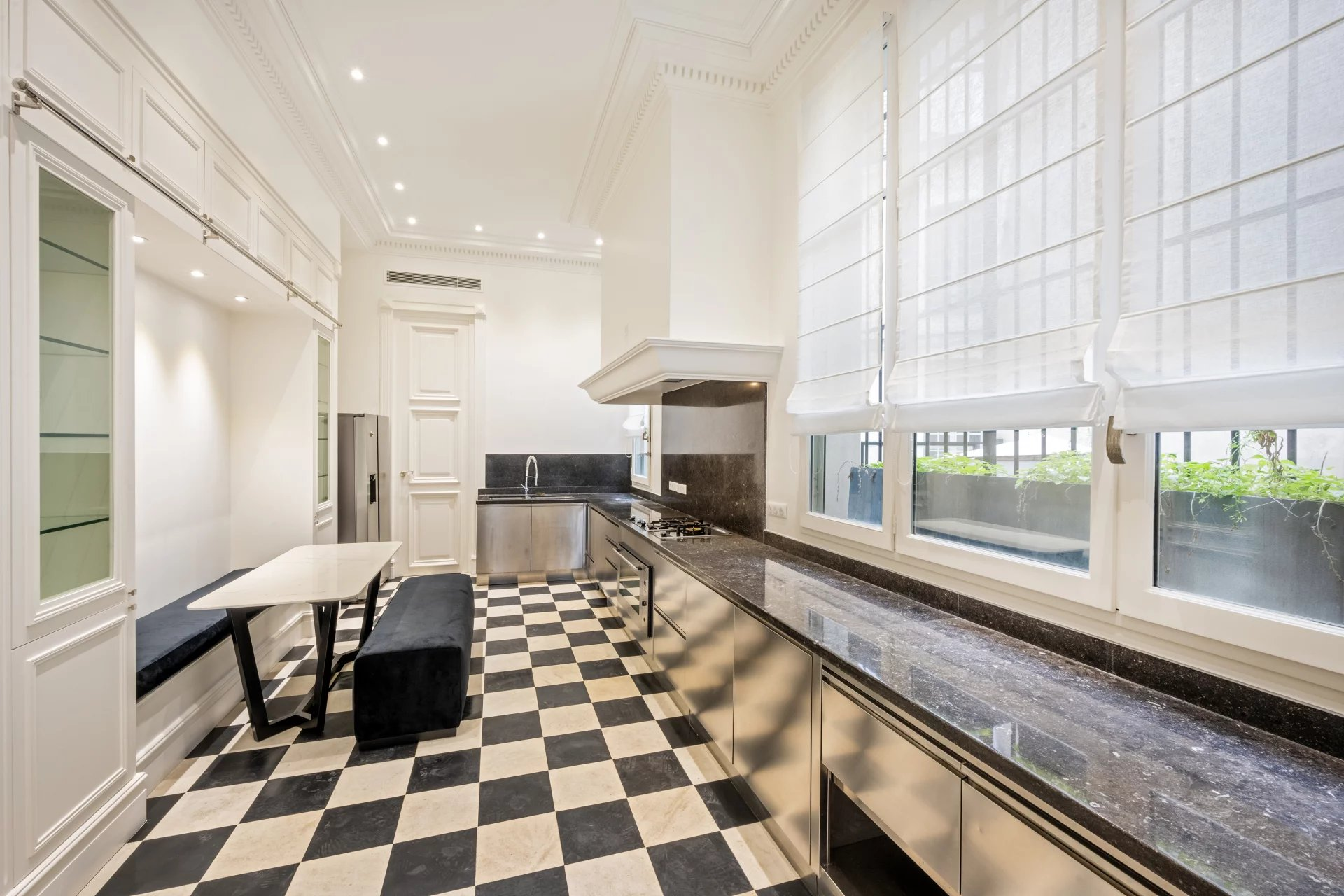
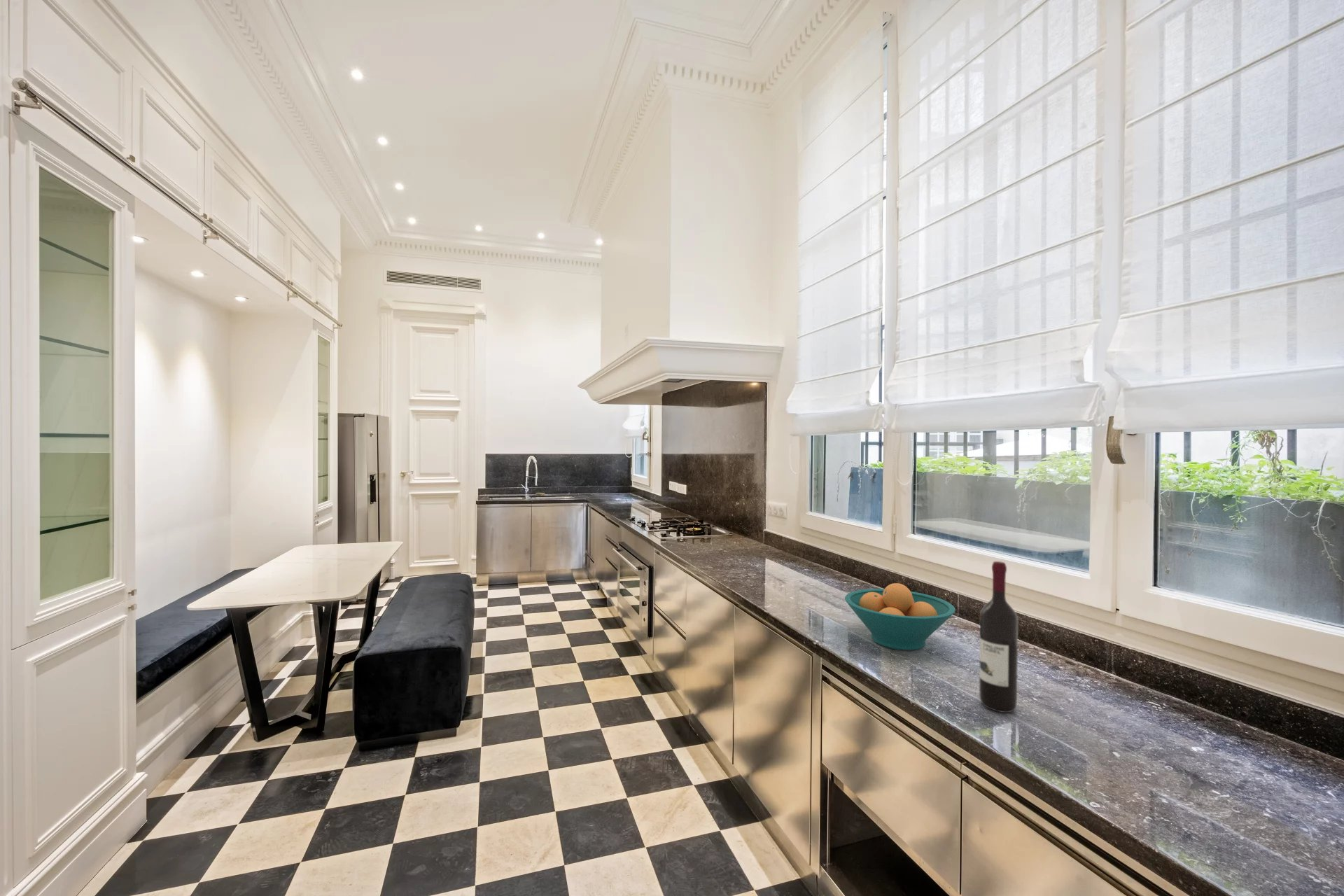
+ fruit bowl [844,582,956,651]
+ wine bottle [979,561,1019,713]
